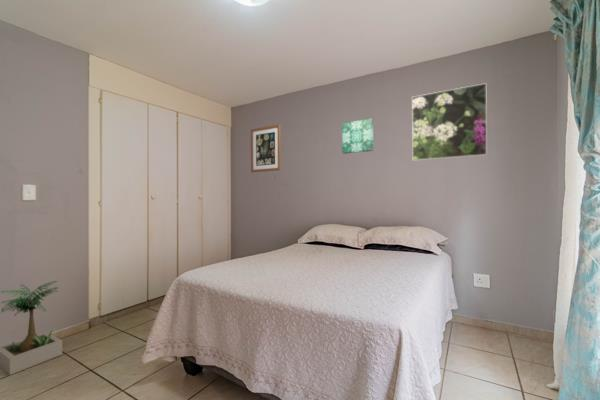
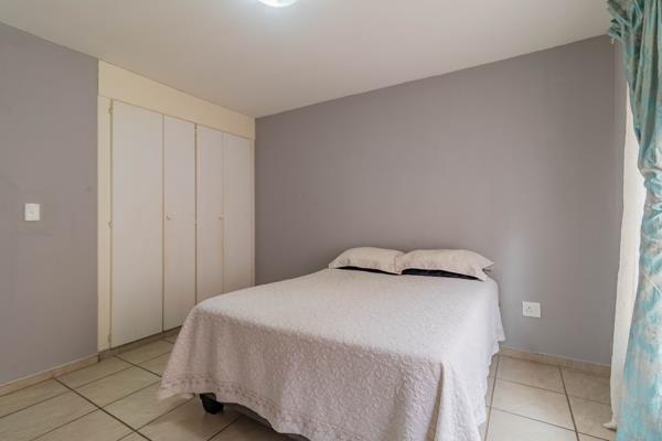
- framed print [411,82,488,162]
- potted plant [0,280,63,376]
- wall art [341,117,374,155]
- wall art [250,123,282,173]
